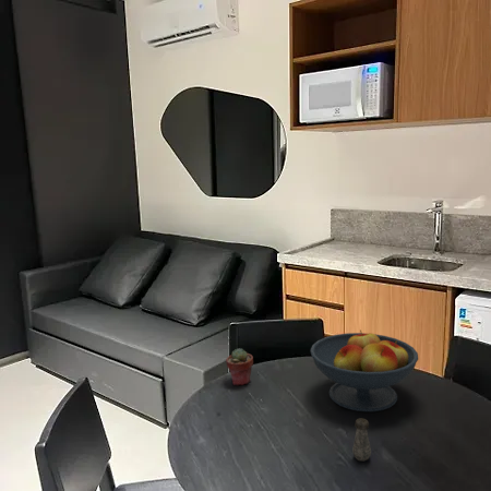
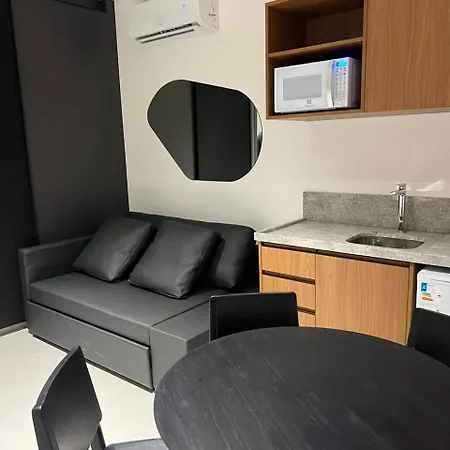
- potted succulent [225,347,254,386]
- fruit bowl [309,328,419,412]
- salt shaker [351,417,372,463]
